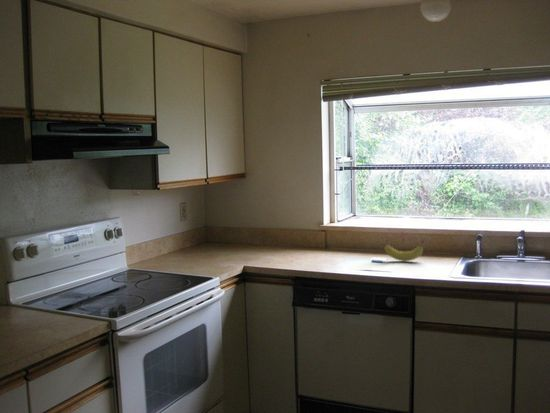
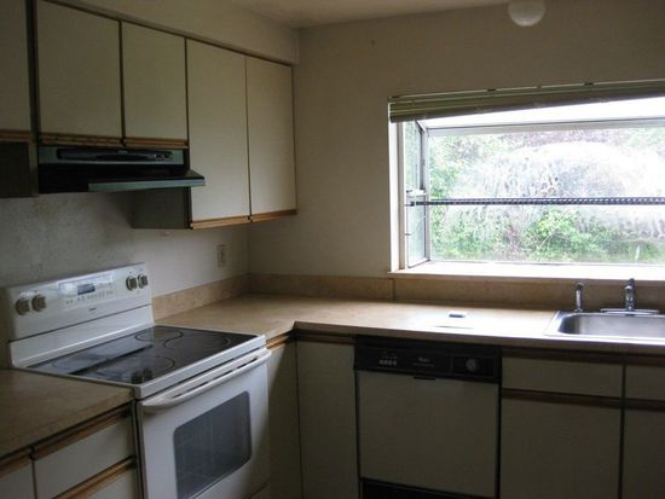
- fruit [384,236,426,262]
